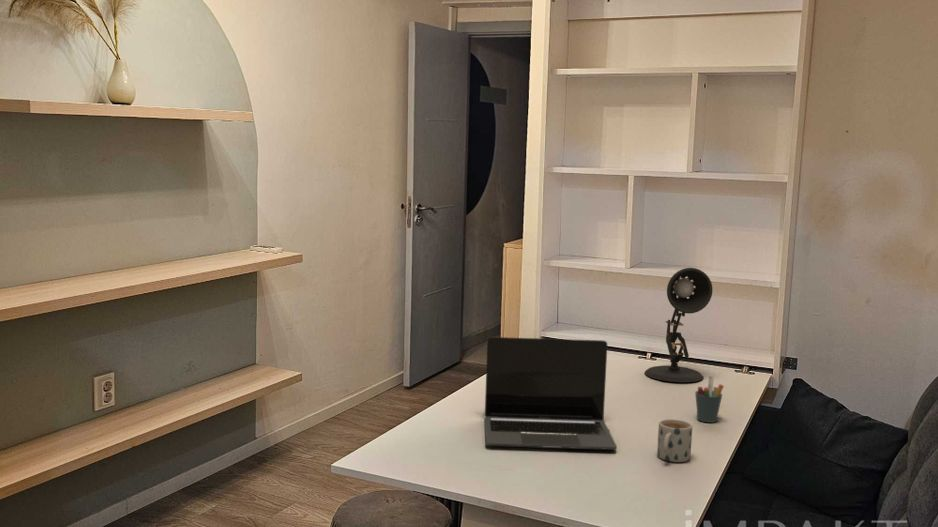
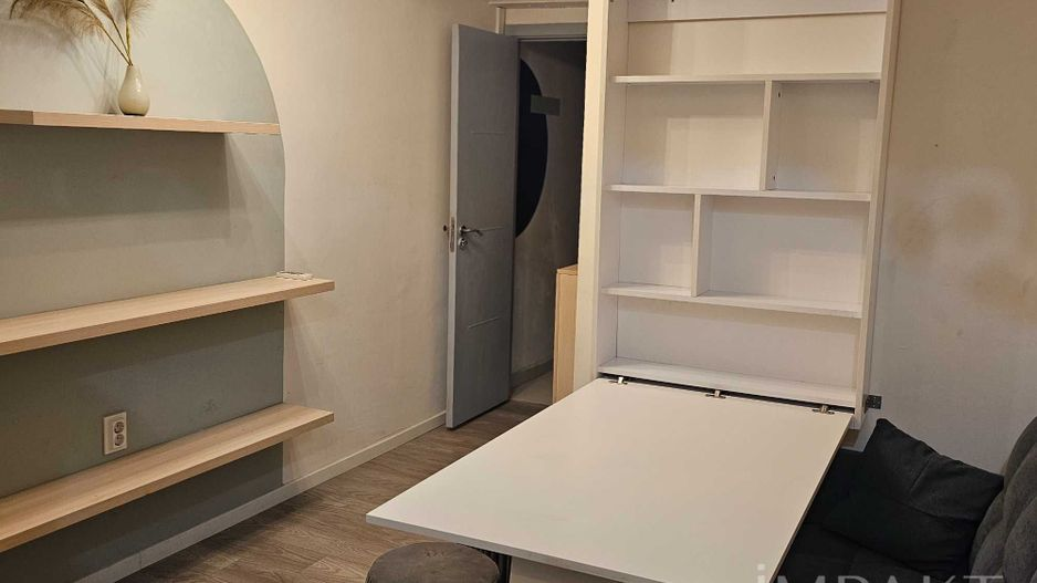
- laptop [484,336,618,451]
- pen holder [694,375,725,423]
- mug [656,418,693,463]
- desk lamp [644,267,714,383]
